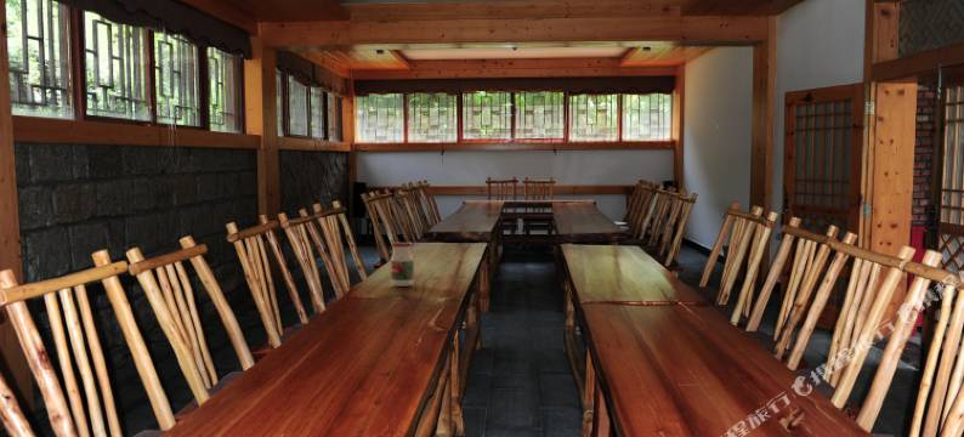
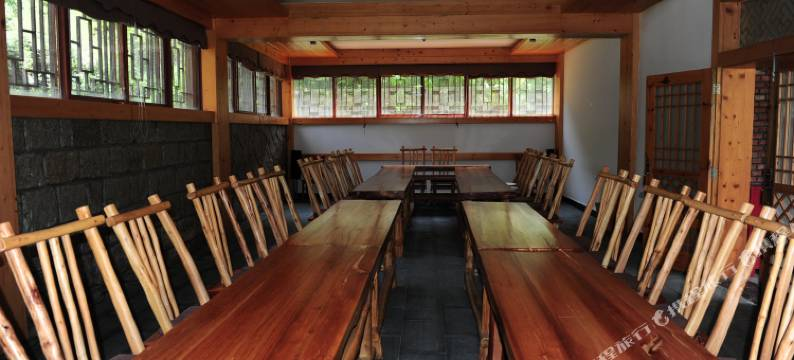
- jar [390,242,415,288]
